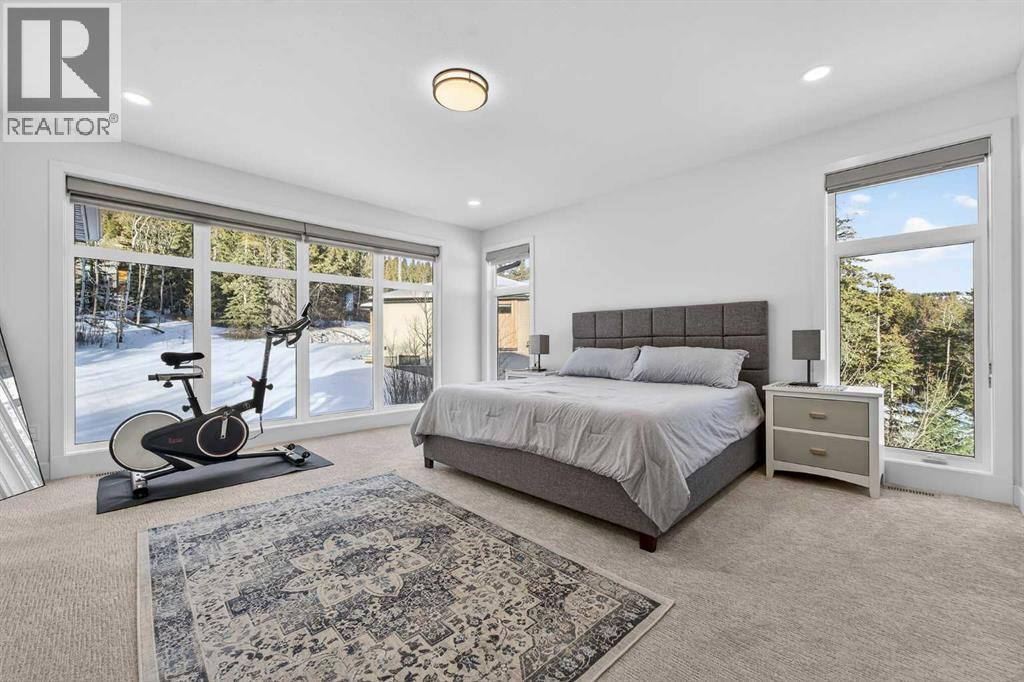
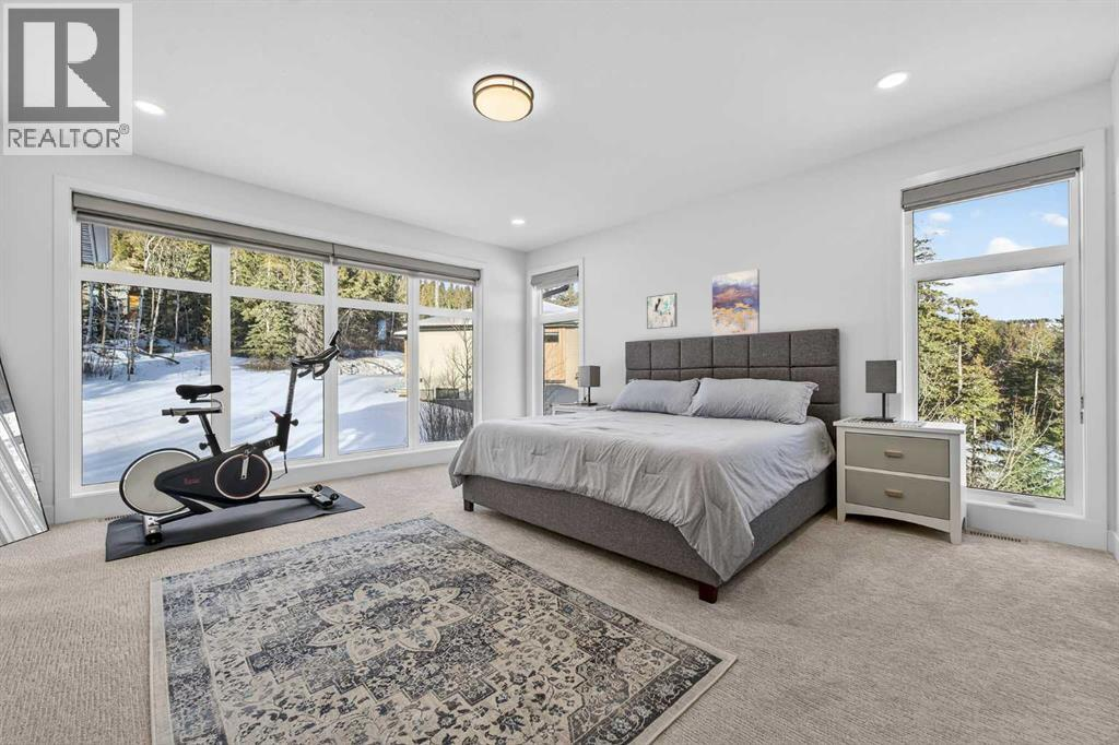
+ wall art [646,292,679,330]
+ wall art [711,268,761,338]
